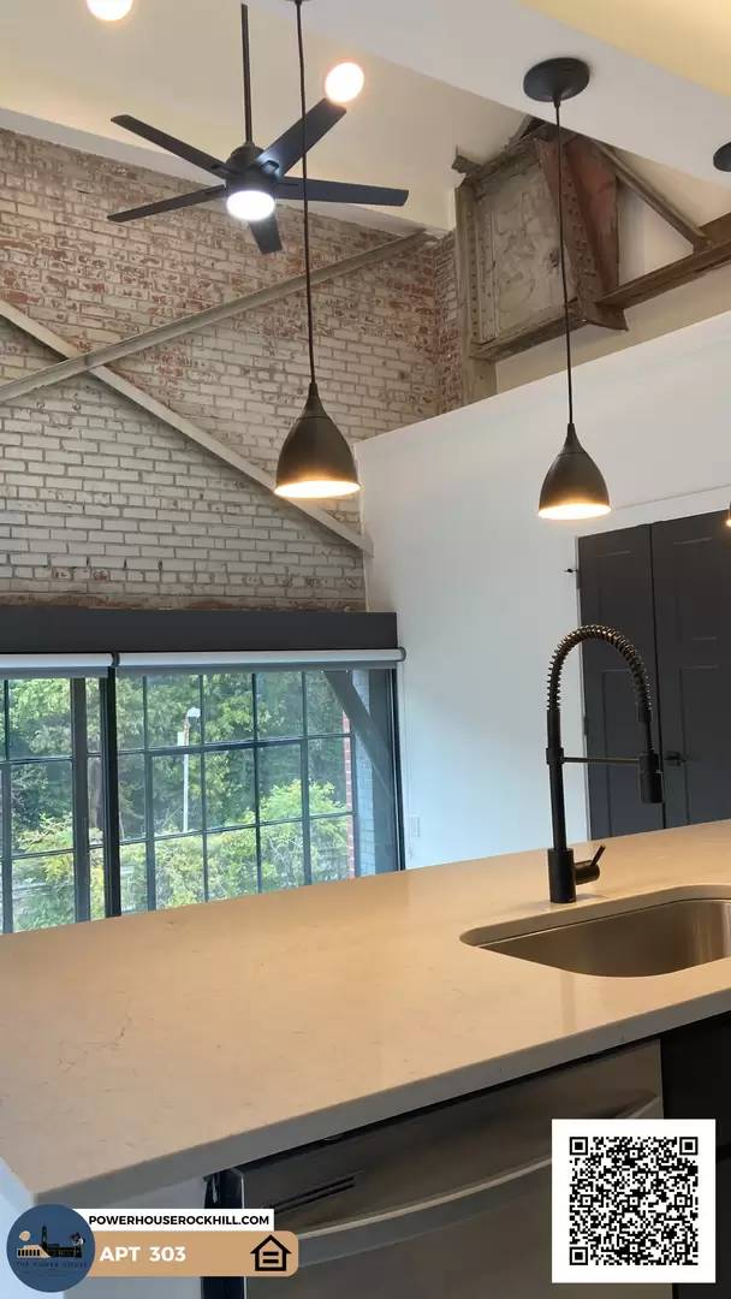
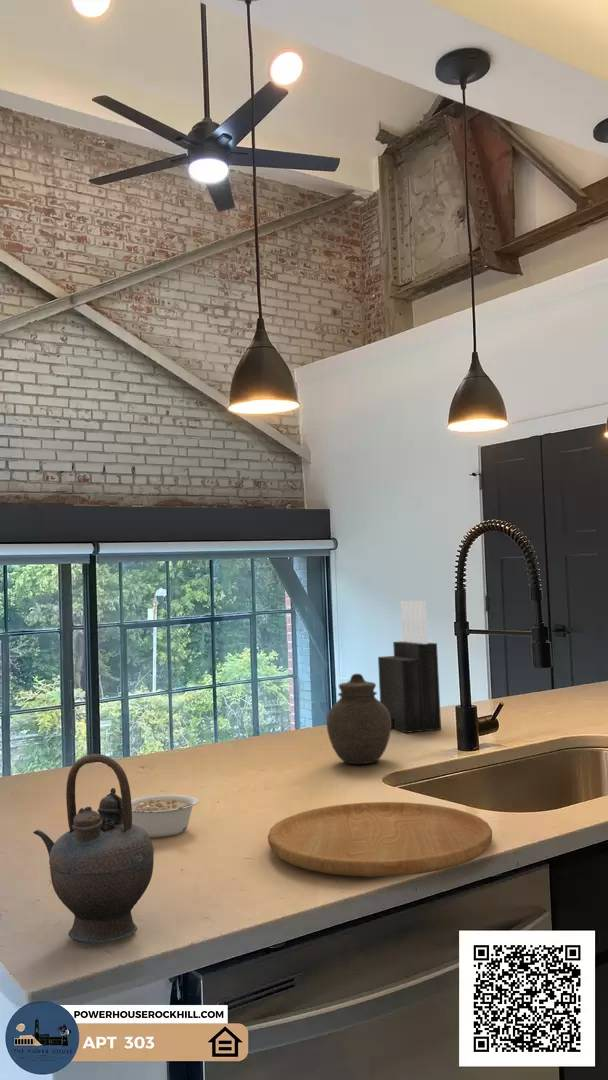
+ cutting board [267,801,493,878]
+ jar [326,673,392,765]
+ legume [131,794,199,838]
+ knife block [377,600,442,734]
+ teapot [32,753,155,945]
